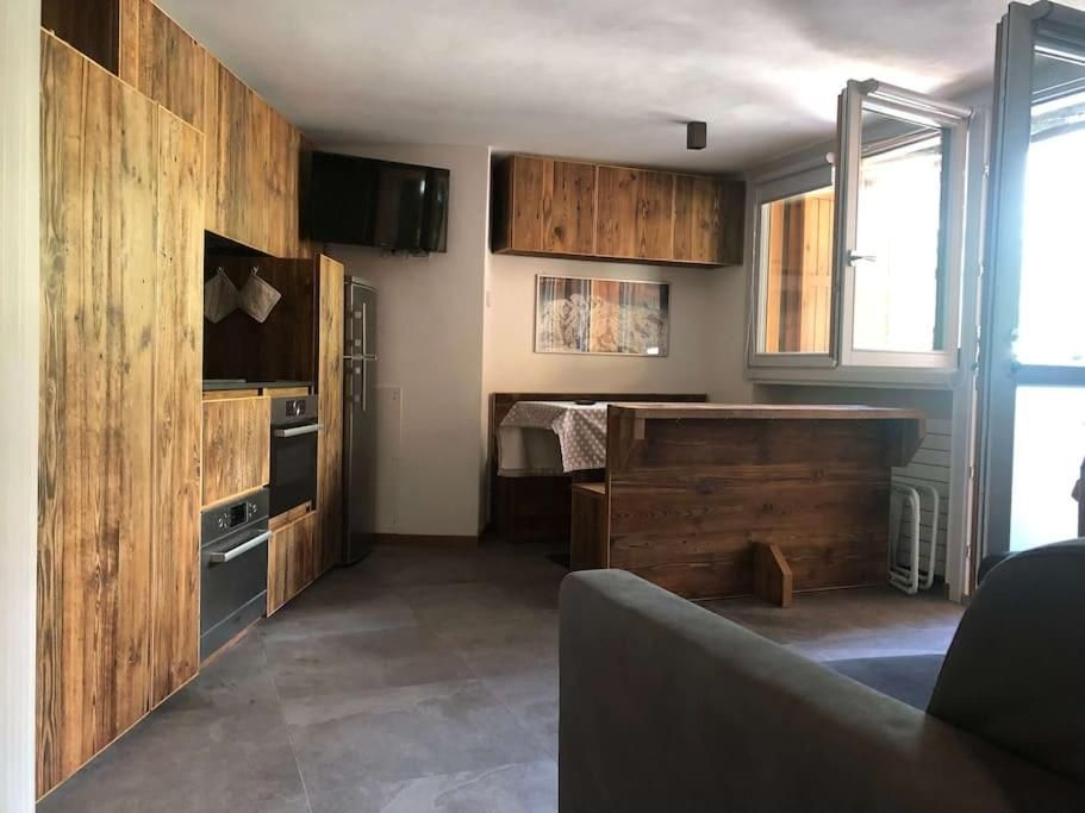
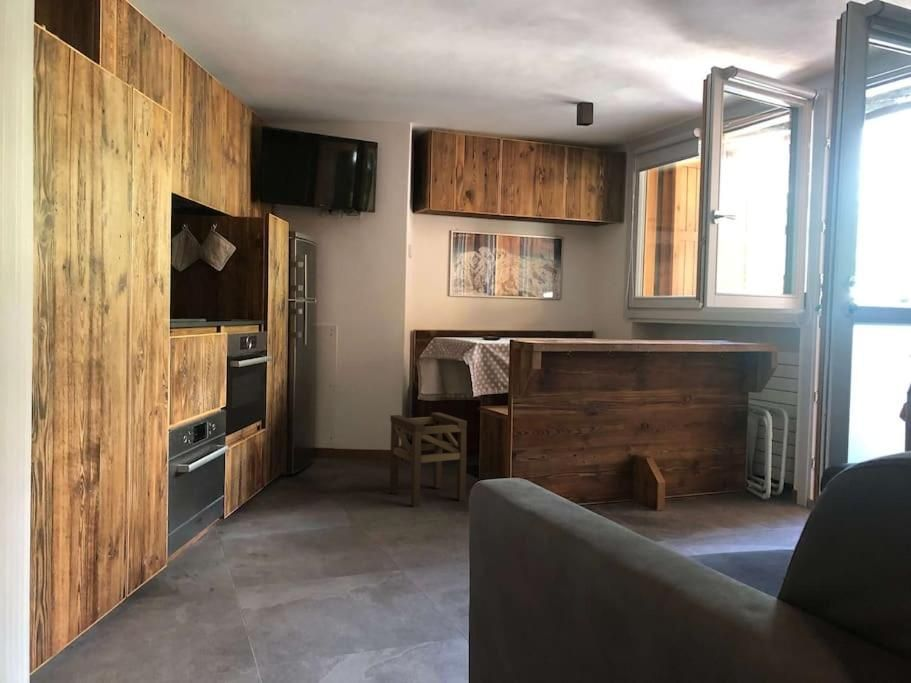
+ stool [389,411,468,508]
